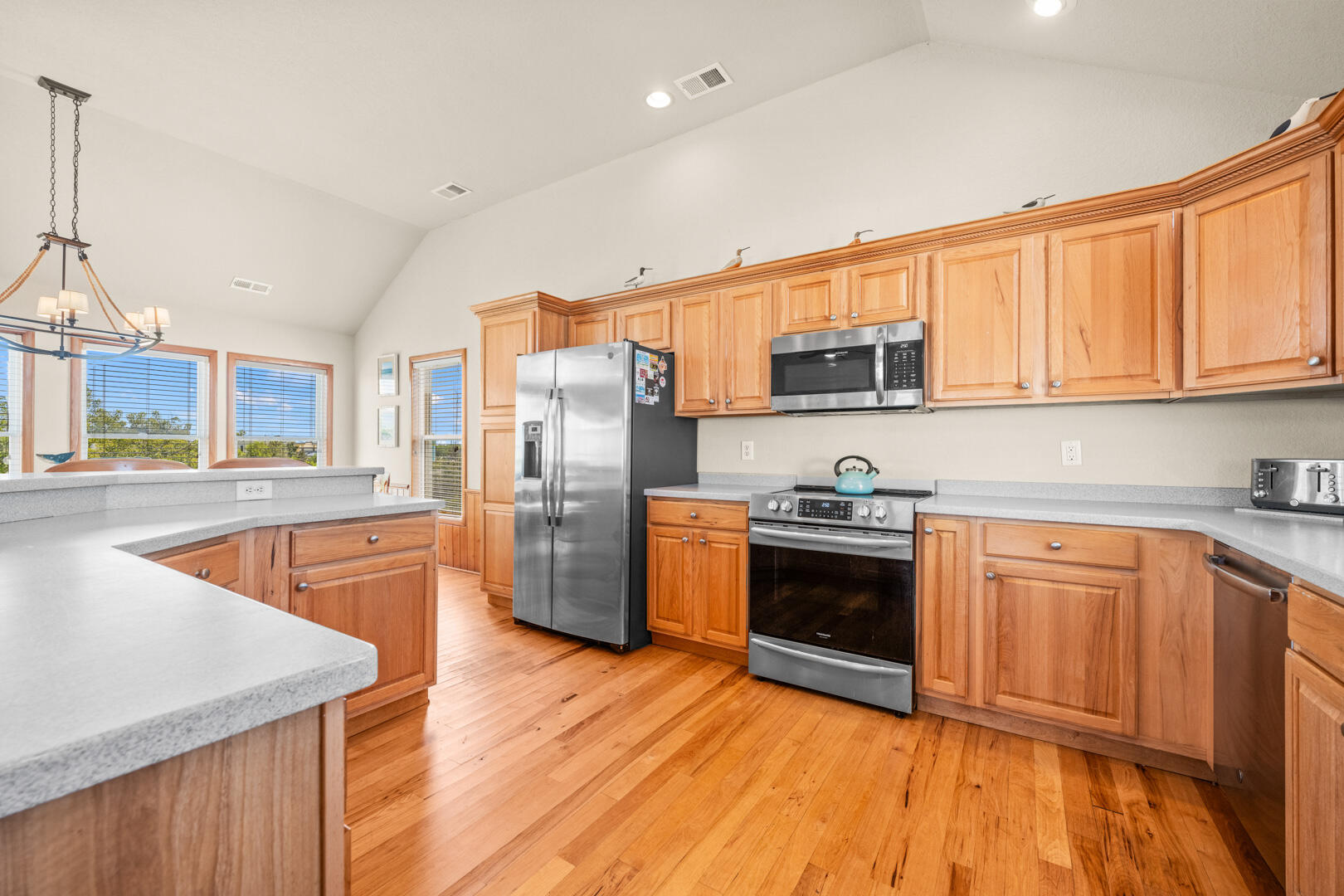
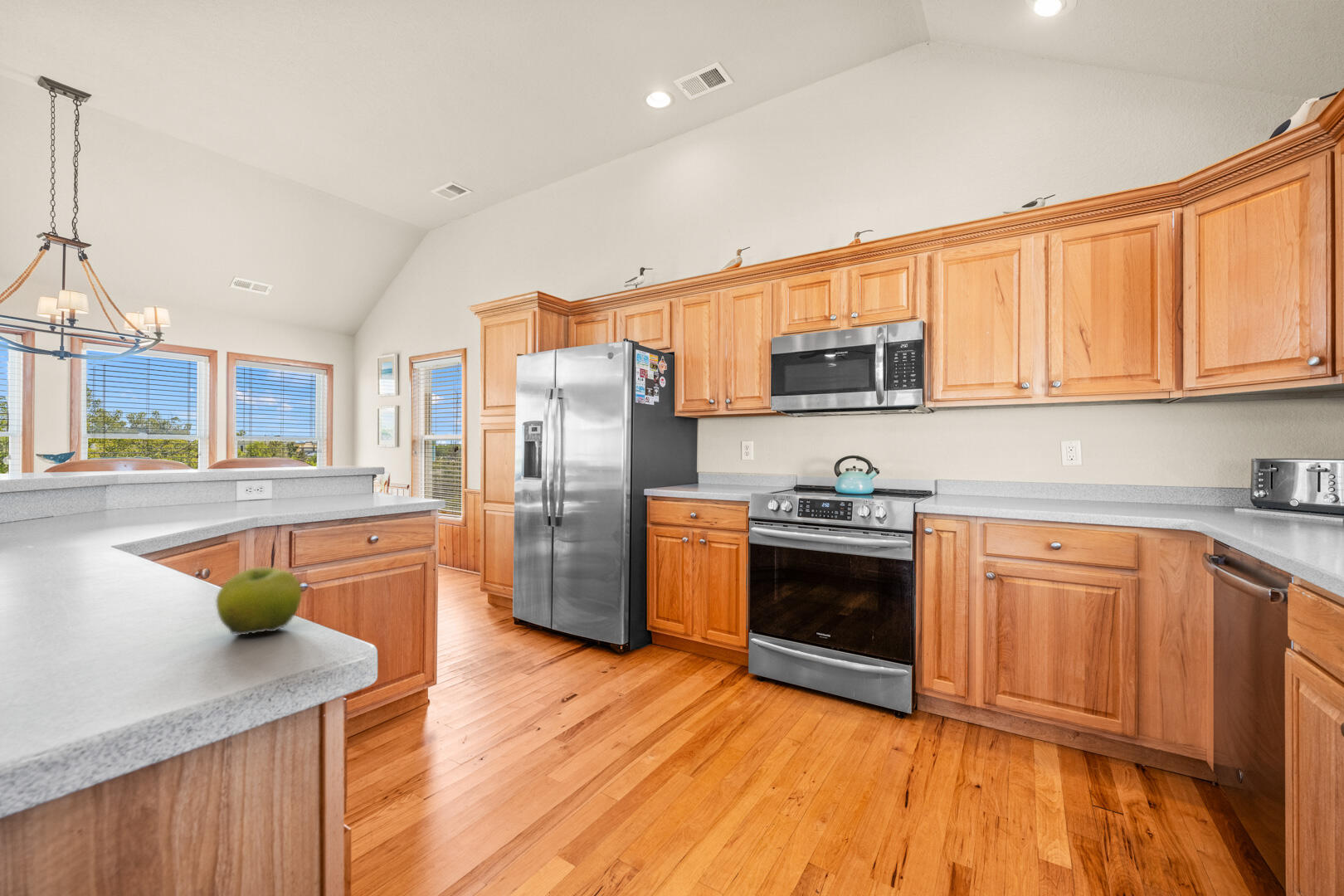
+ fruit [216,567,302,636]
